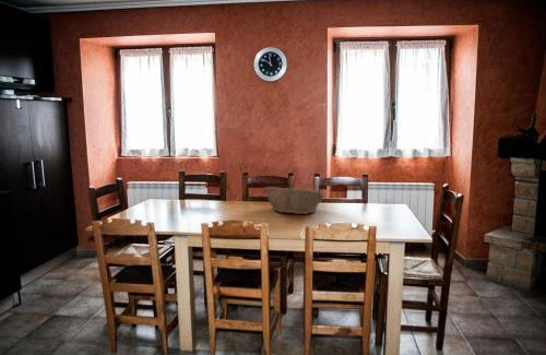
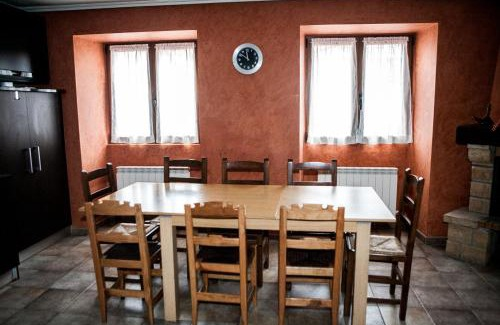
- fruit basket [262,186,325,215]
